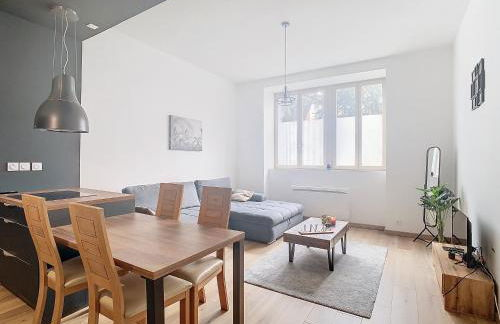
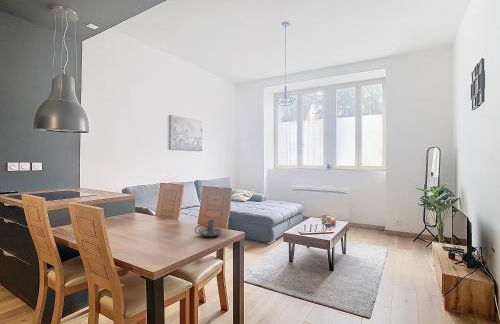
+ candle holder [194,219,223,237]
